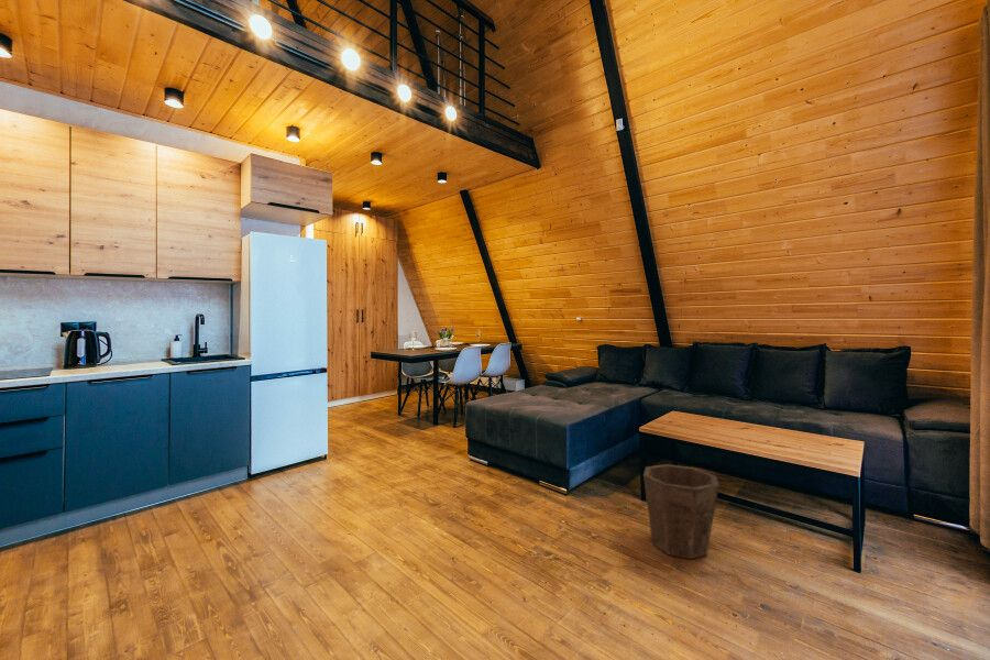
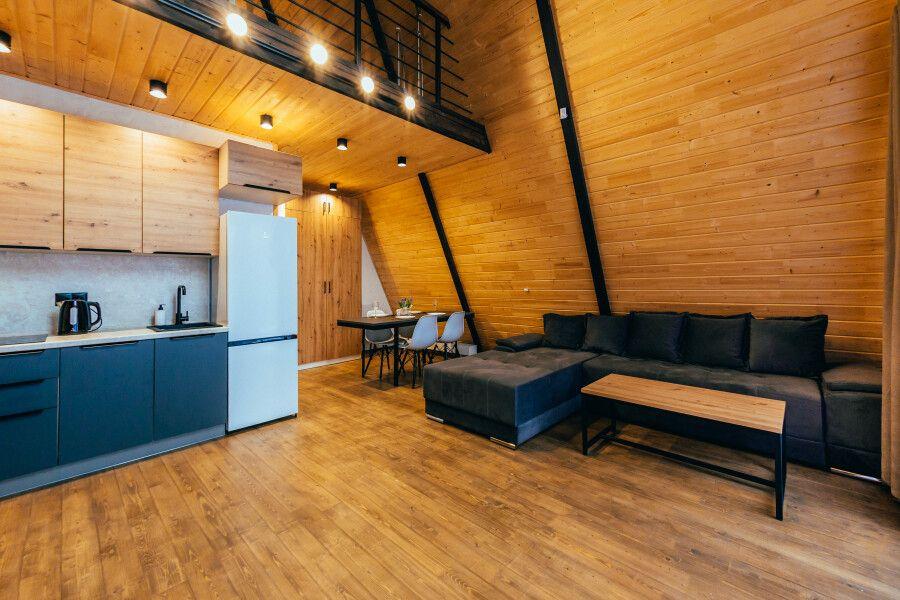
- waste bin [642,463,719,560]
